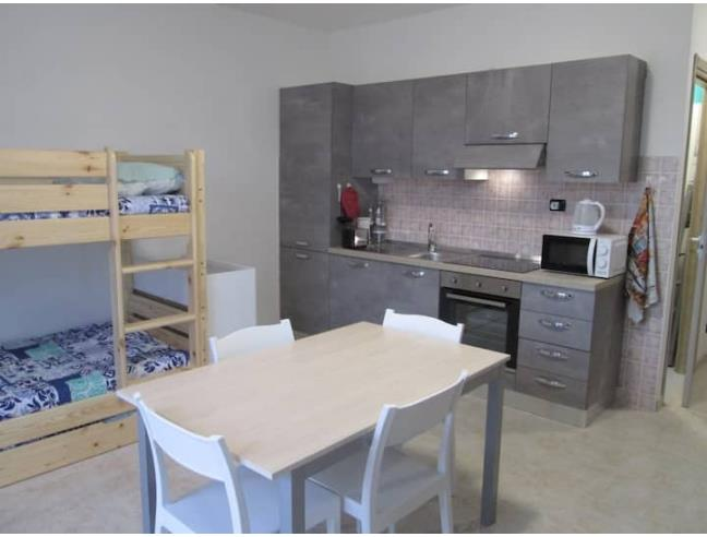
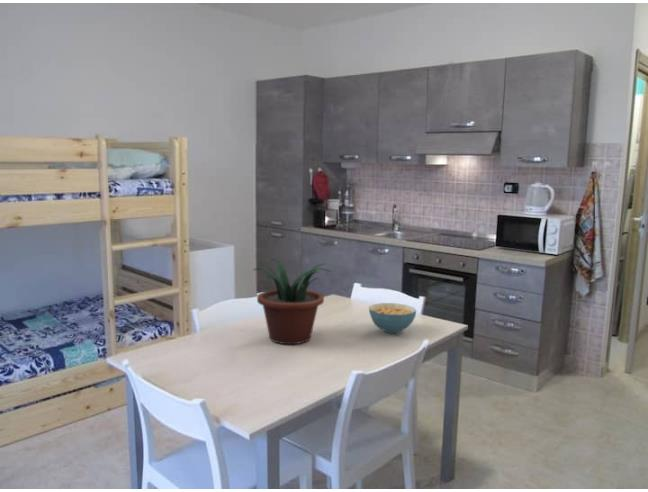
+ potted plant [253,258,333,345]
+ cereal bowl [368,302,417,334]
